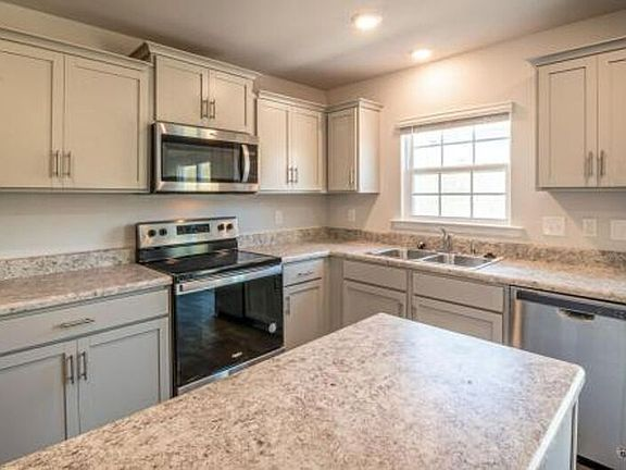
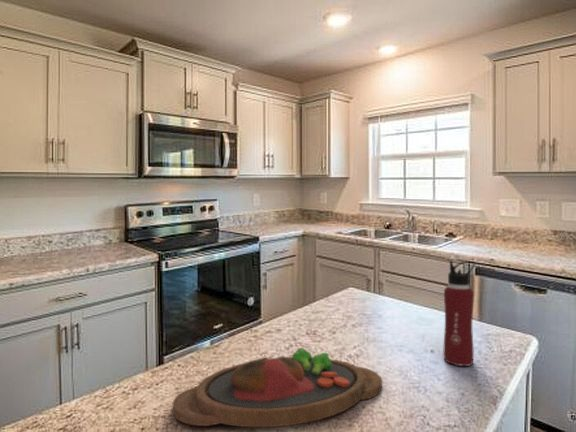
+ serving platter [172,347,383,428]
+ water bottle [443,260,476,367]
